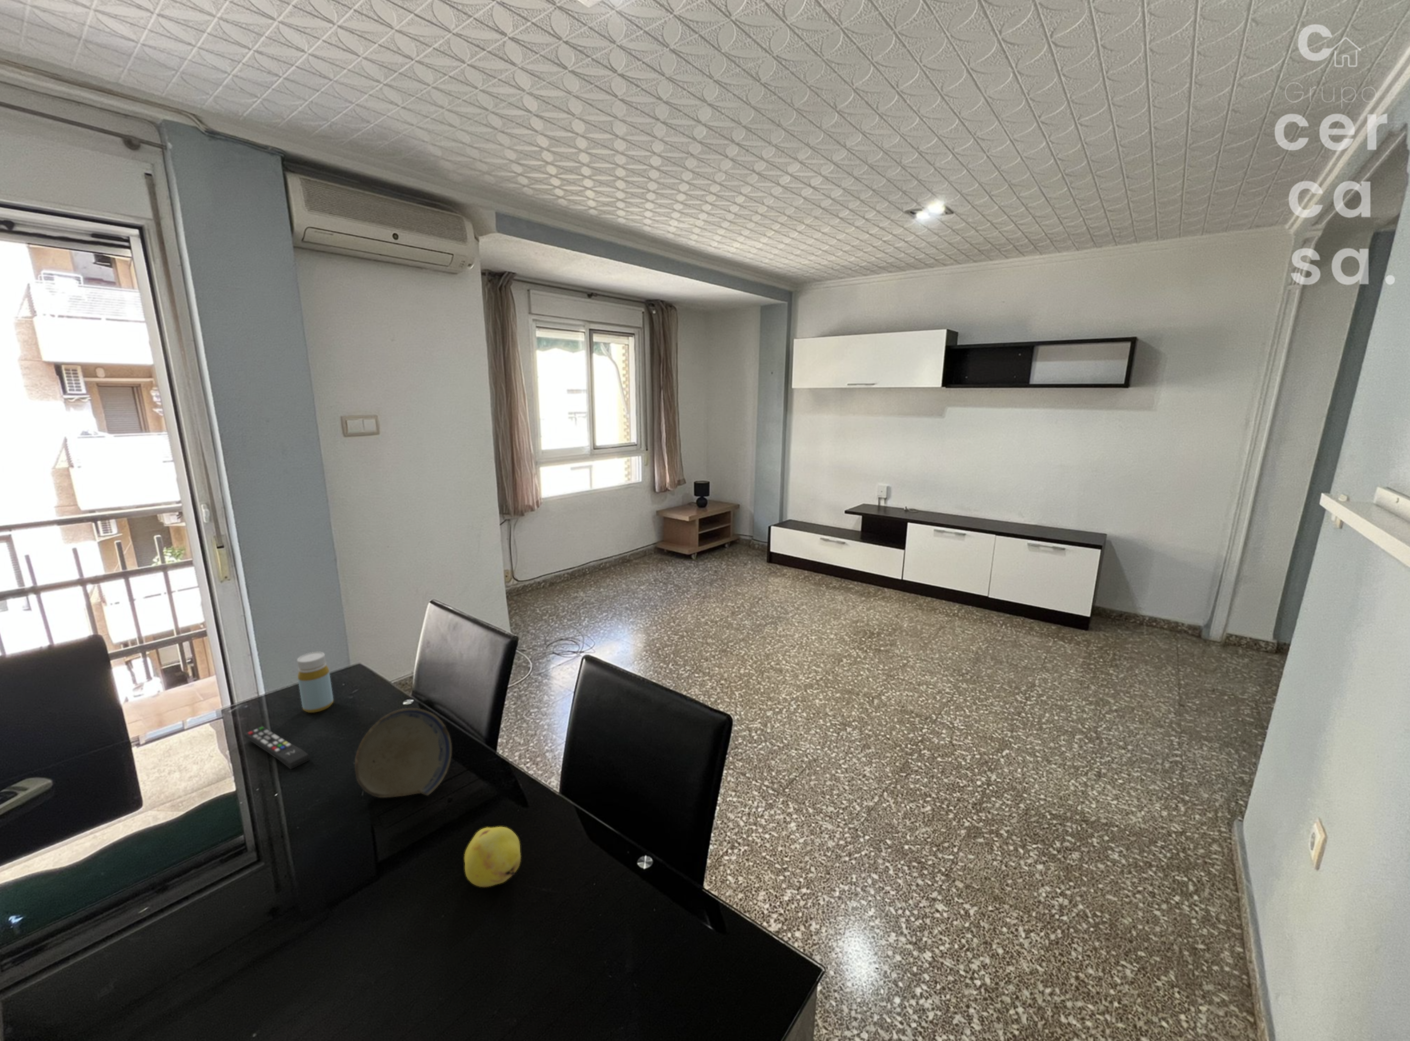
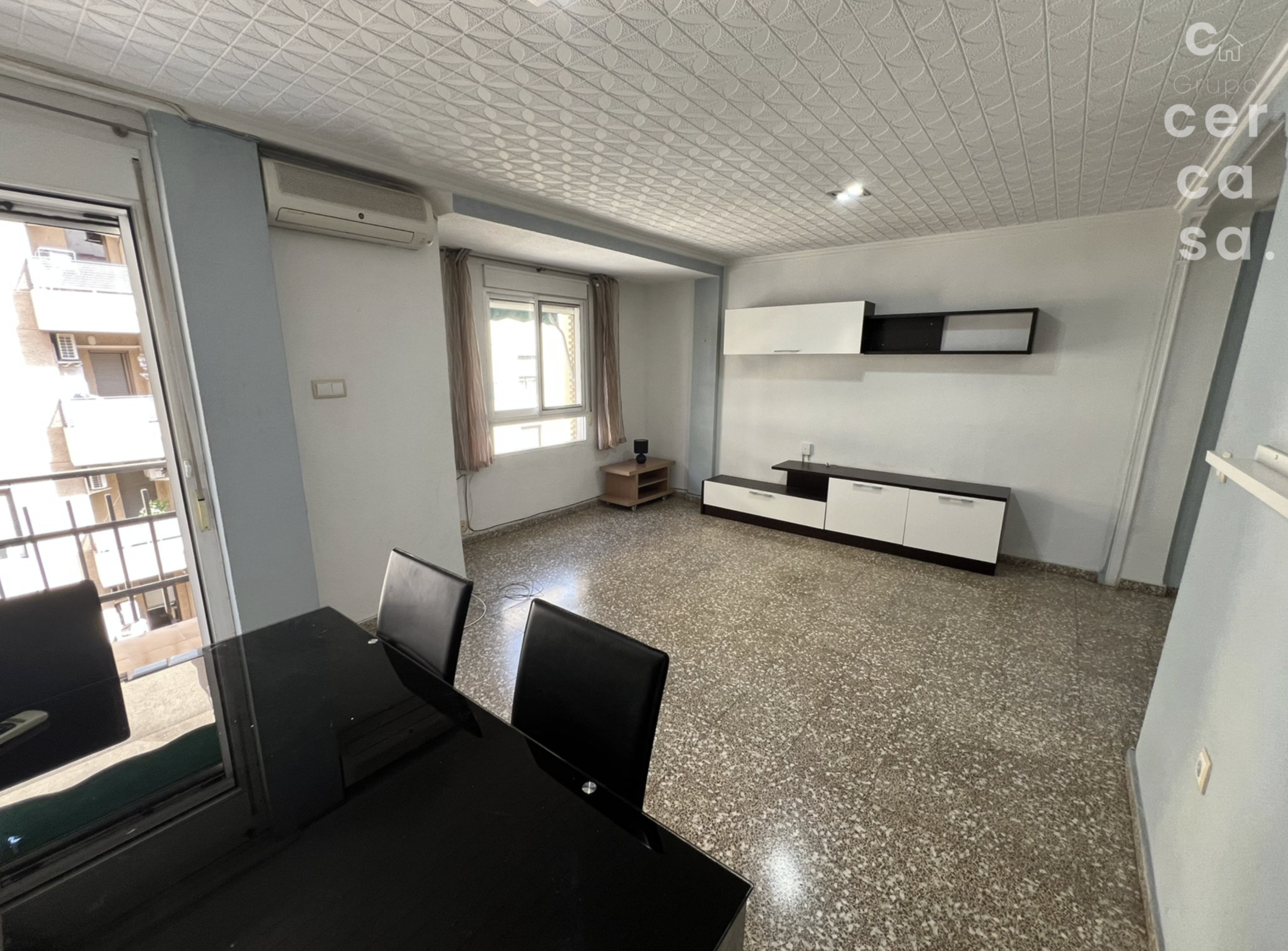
- bowl [355,707,452,798]
- bottle [297,651,334,714]
- remote control [244,726,311,770]
- fruit [464,826,521,888]
